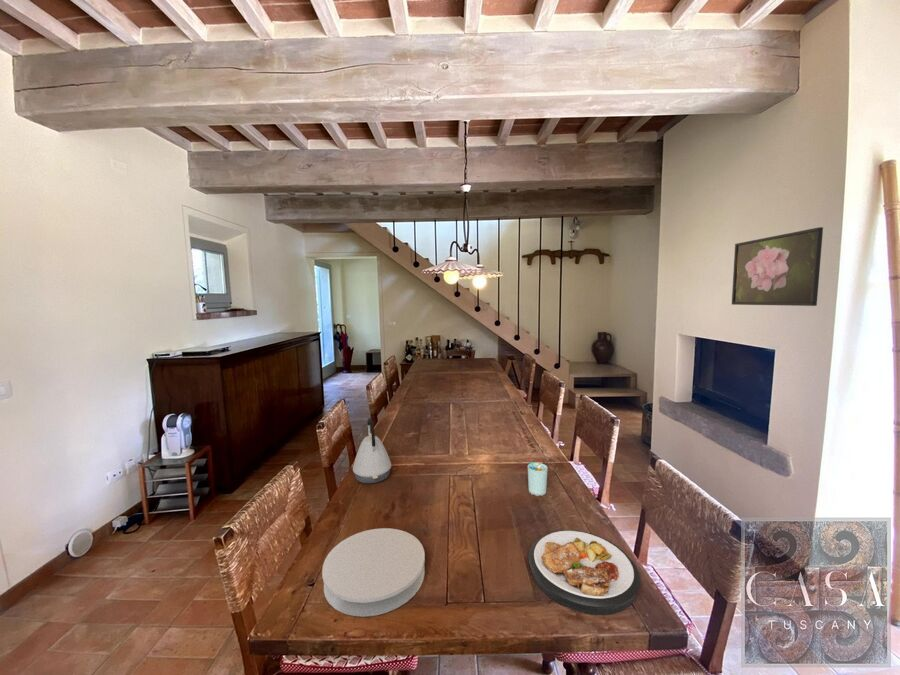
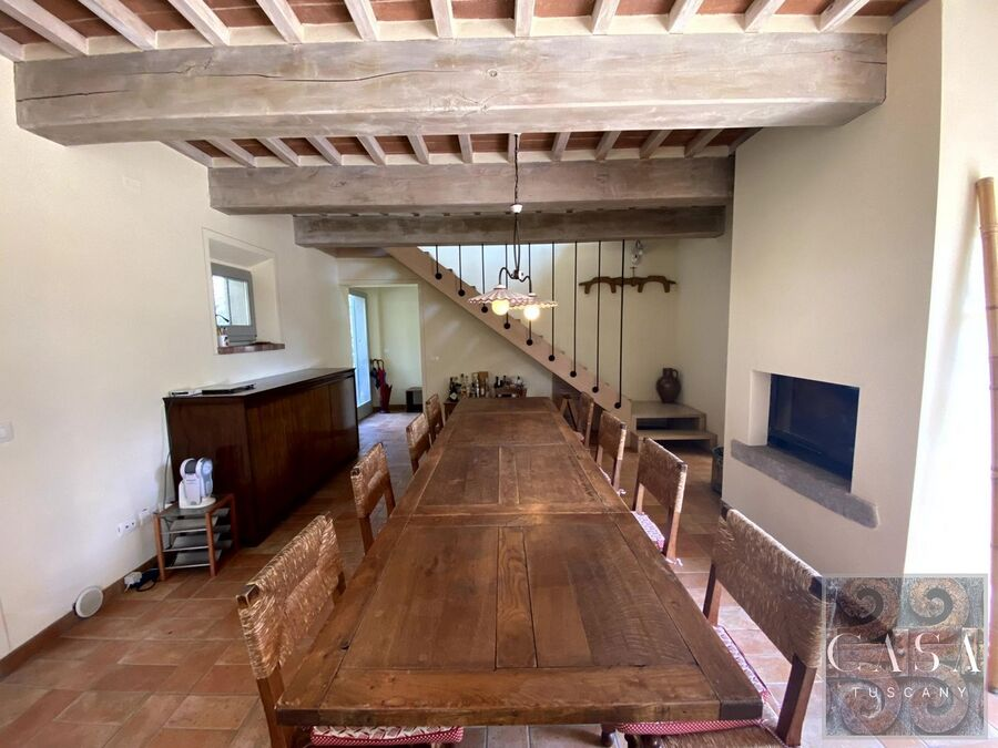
- plate [321,527,426,618]
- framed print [731,226,824,307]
- cup [527,462,548,497]
- kettle [352,417,392,484]
- plate [527,529,641,616]
